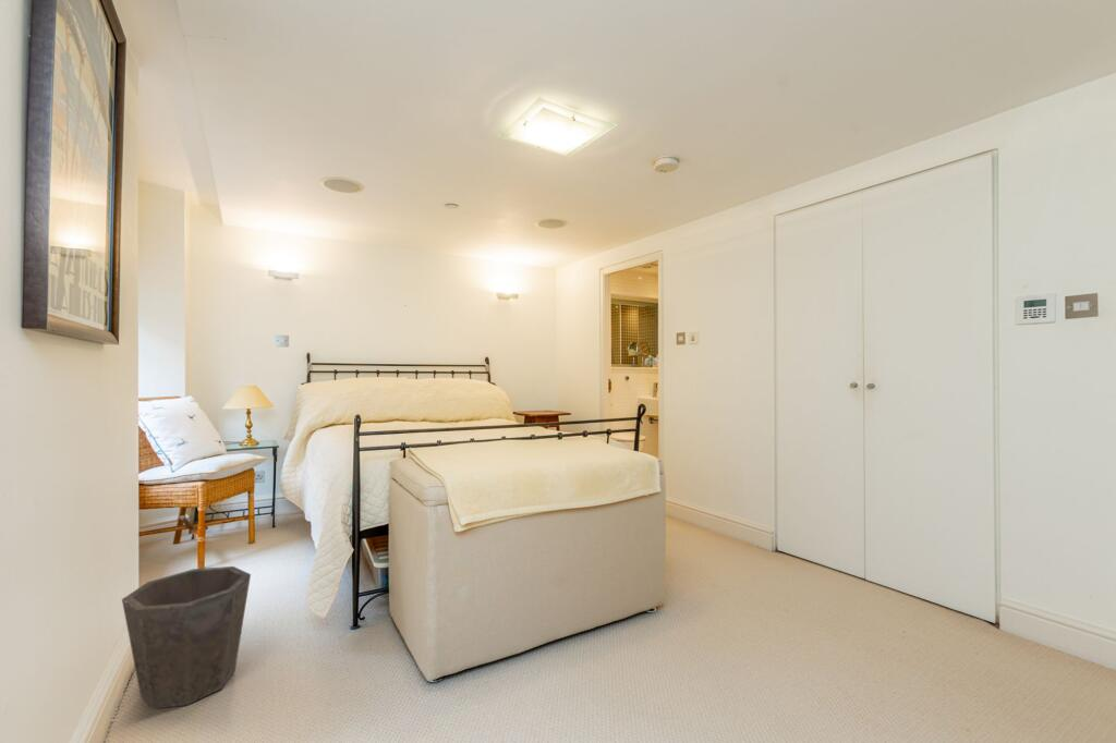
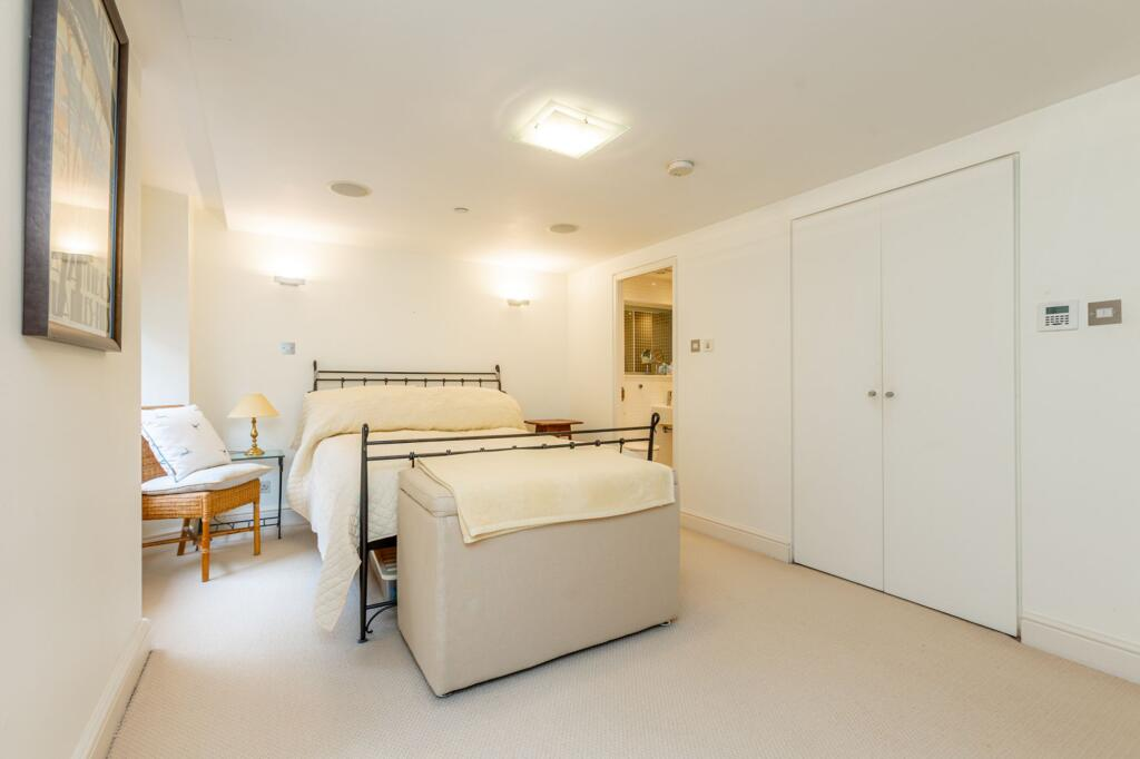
- waste bin [121,565,252,710]
